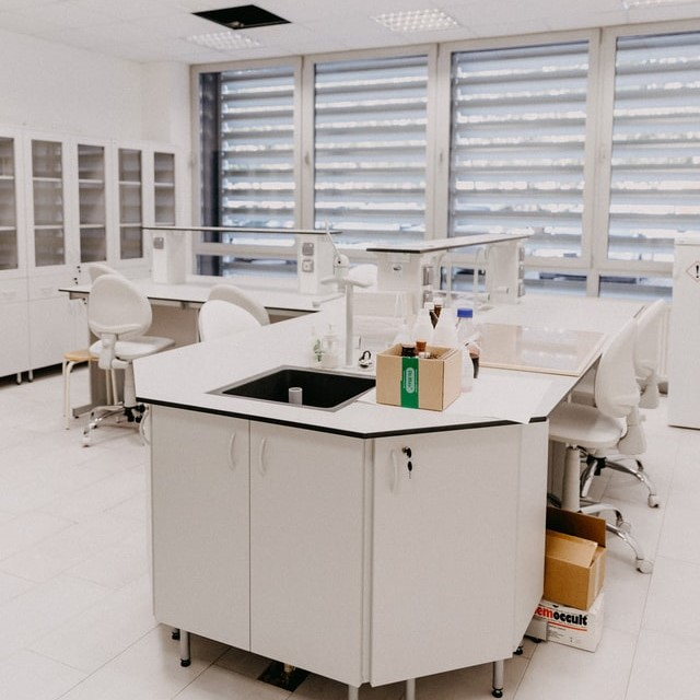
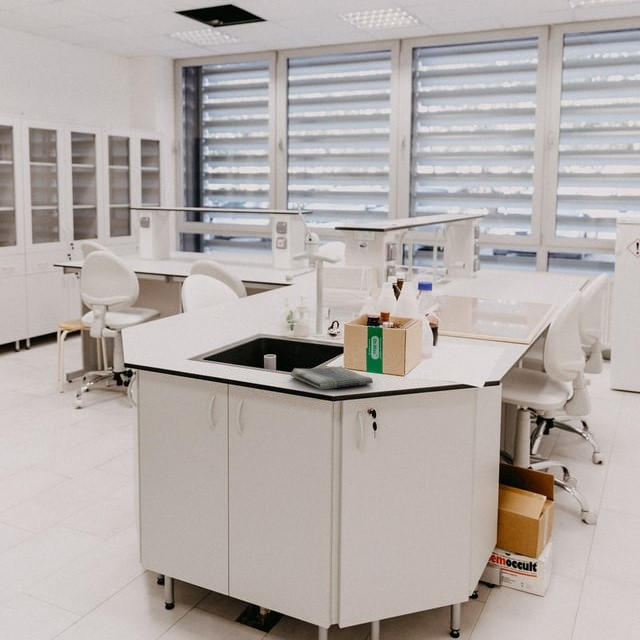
+ dish towel [290,365,374,390]
